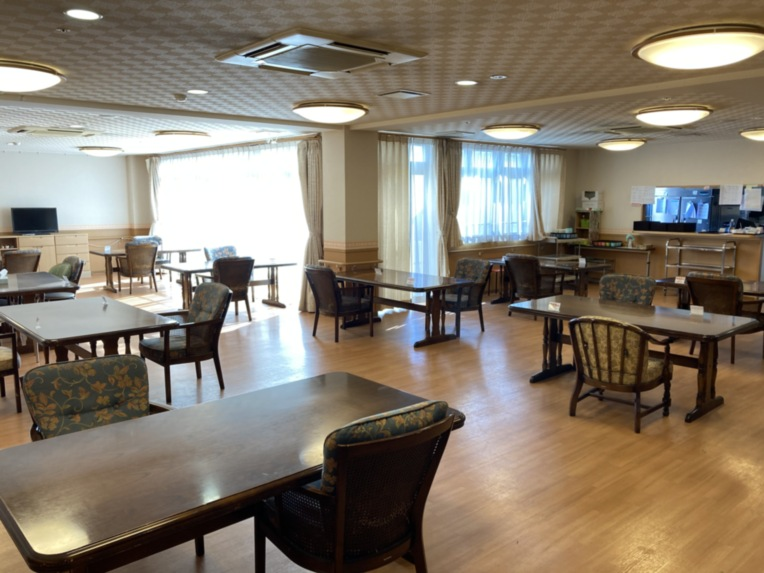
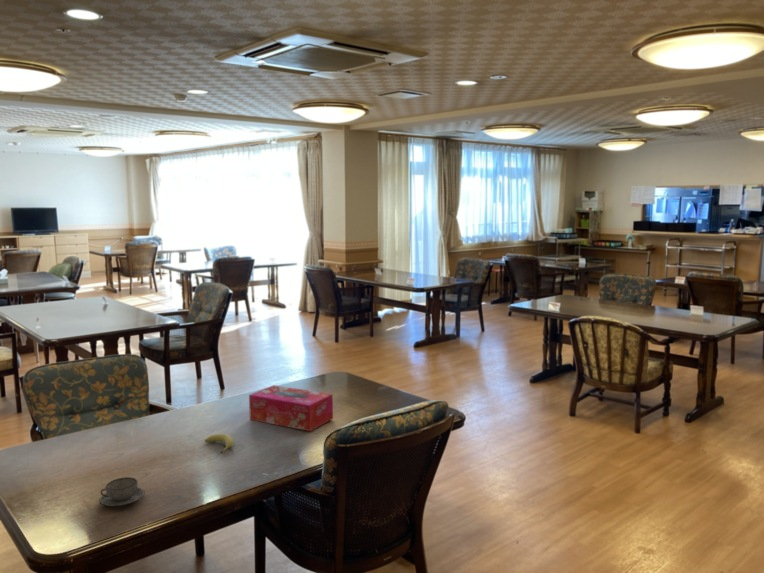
+ teacup [98,476,146,508]
+ fruit [204,433,235,454]
+ tissue box [248,384,334,432]
